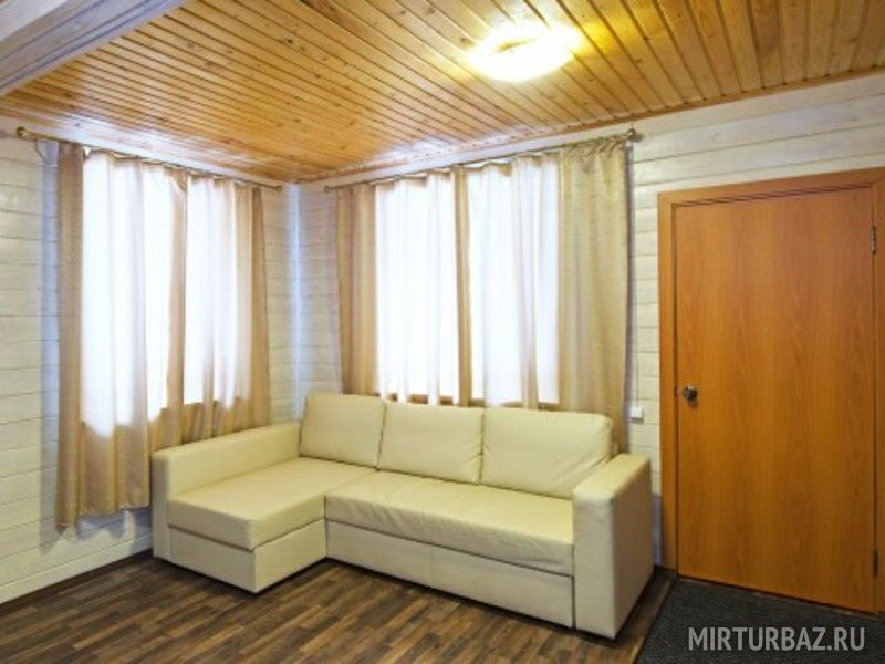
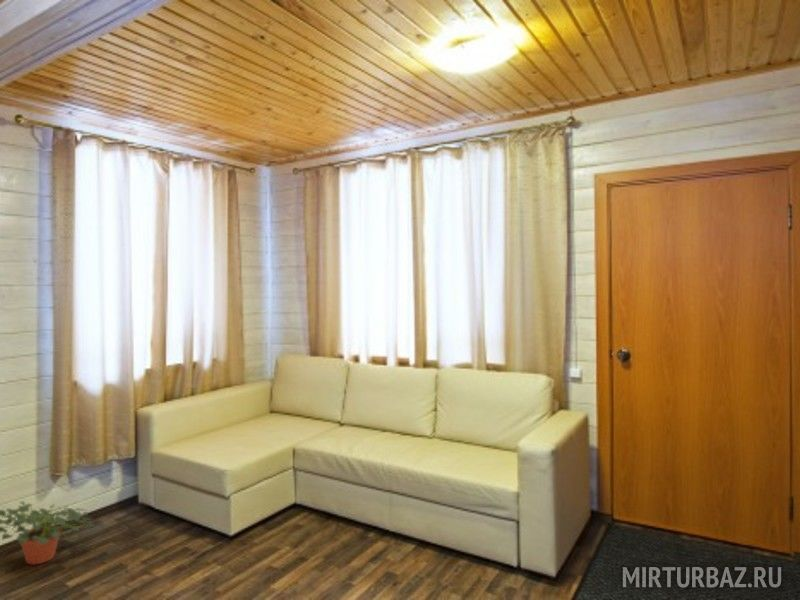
+ potted plant [0,501,96,566]
